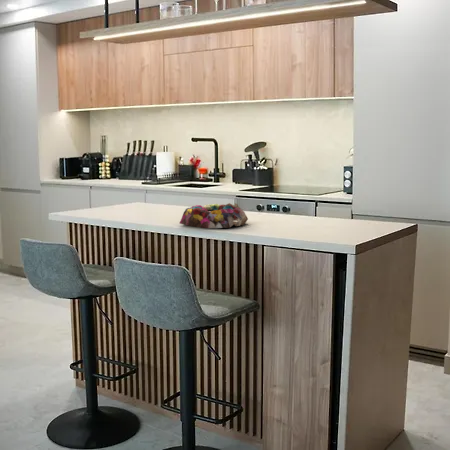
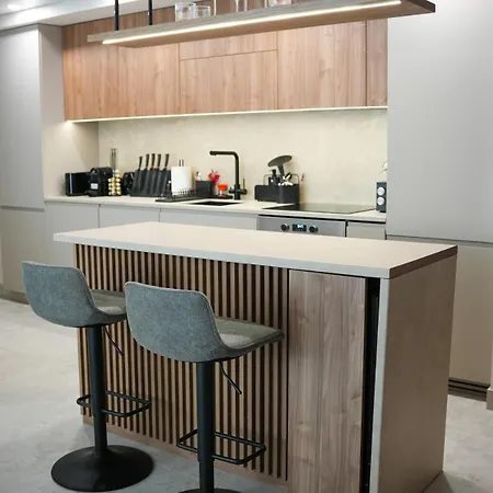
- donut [179,202,249,229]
